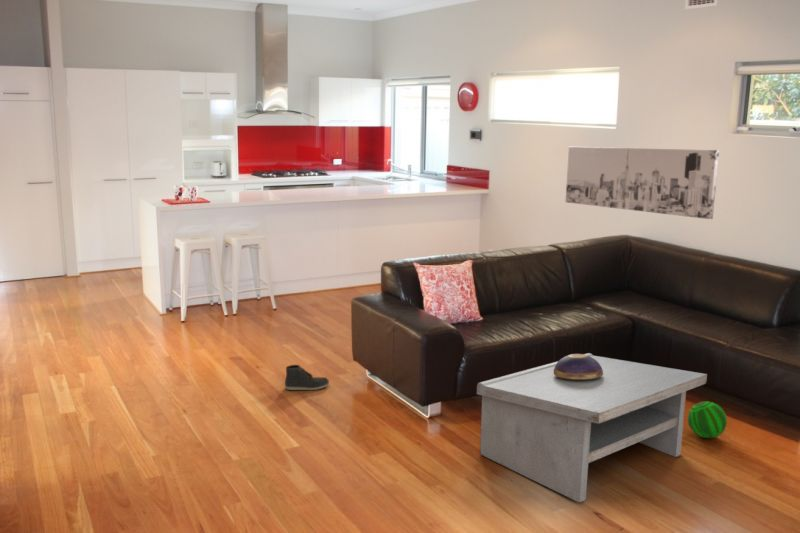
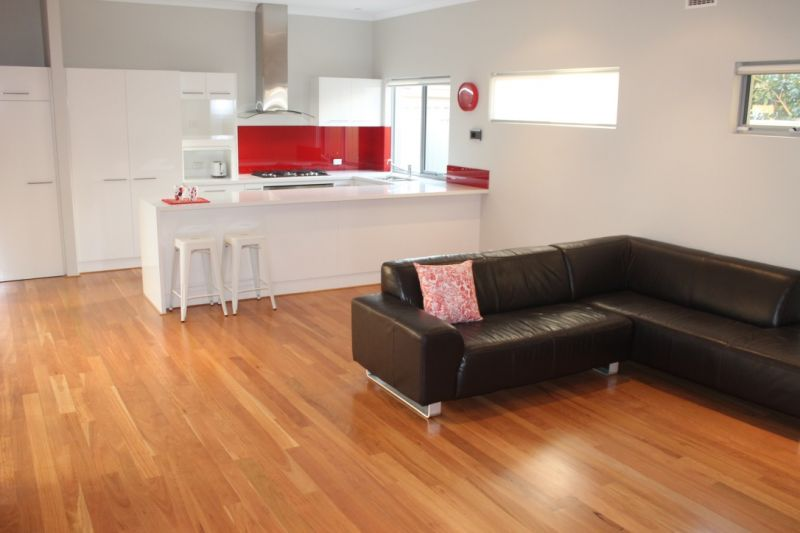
- wall art [565,146,720,220]
- ball [687,400,728,439]
- decorative bowl [554,353,603,379]
- coffee table [476,352,708,504]
- sneaker [284,364,330,391]
